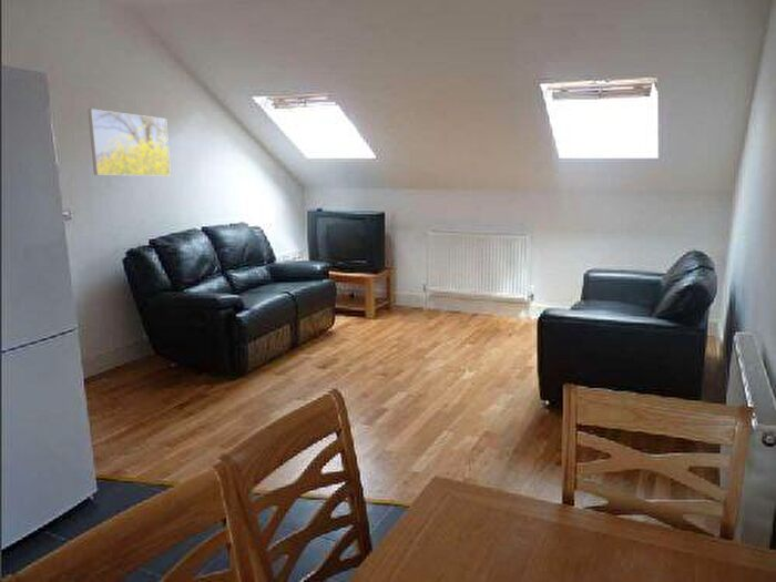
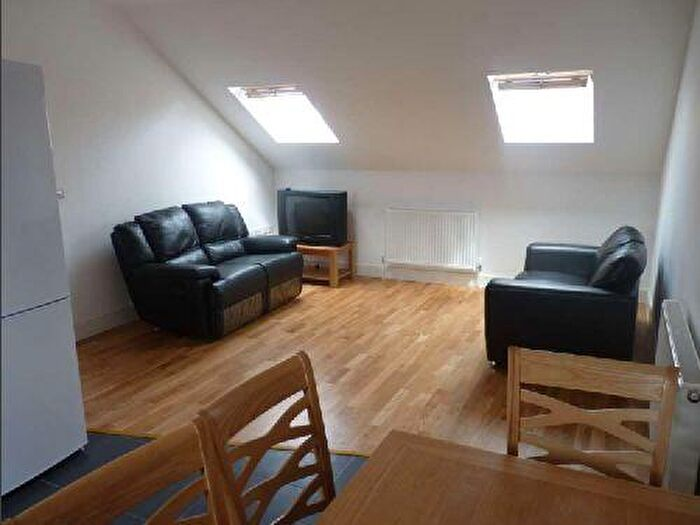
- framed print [88,108,172,177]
